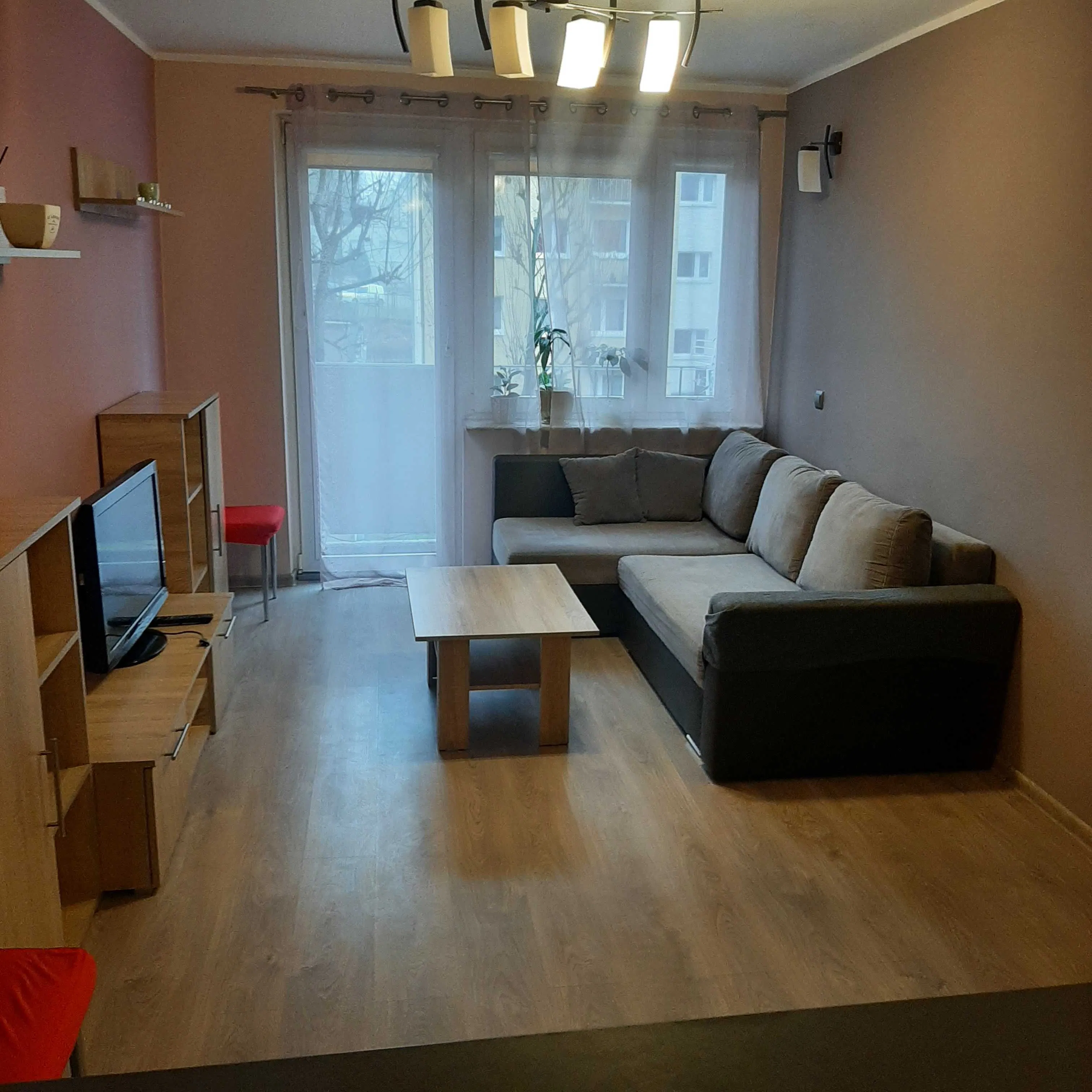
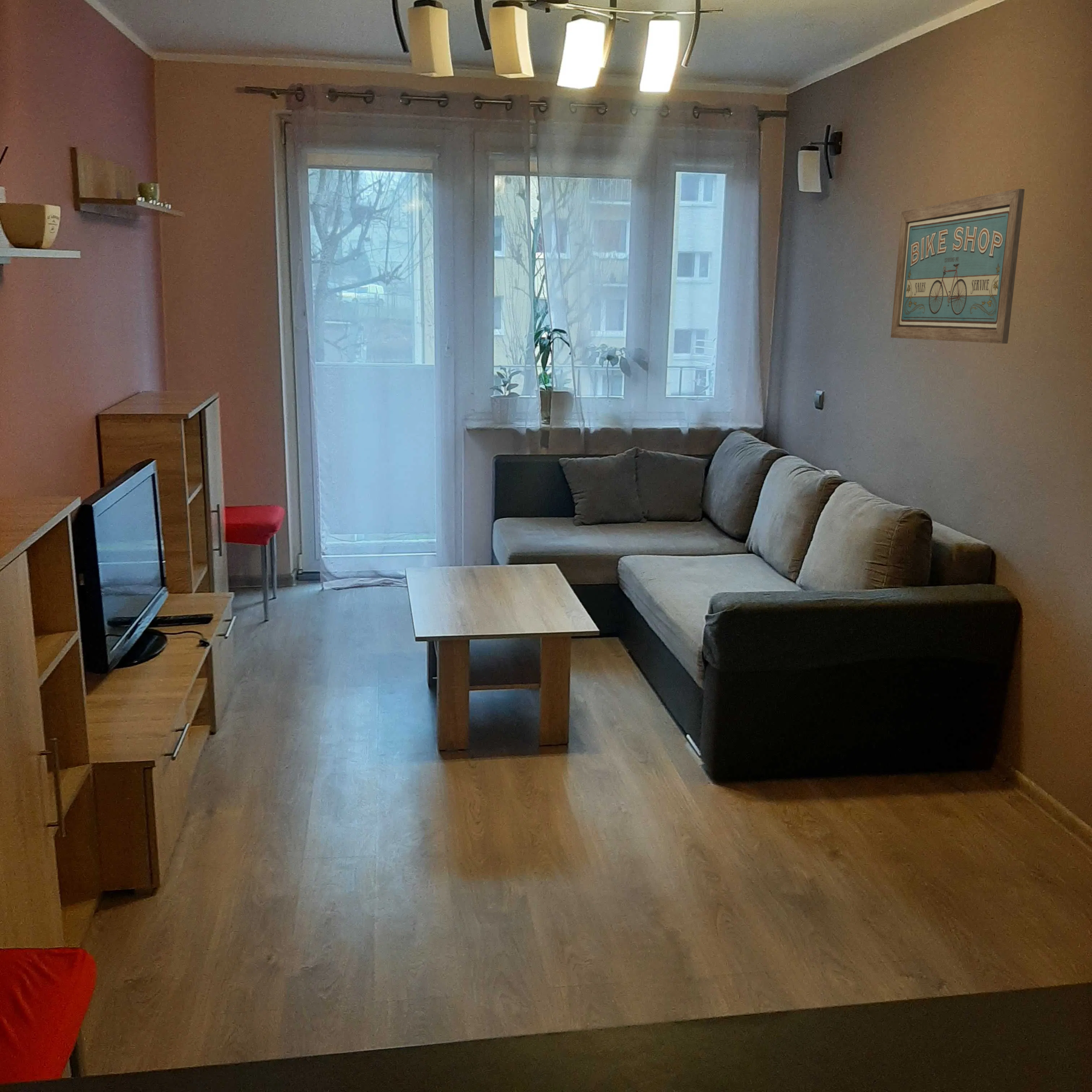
+ wall art [891,188,1025,344]
